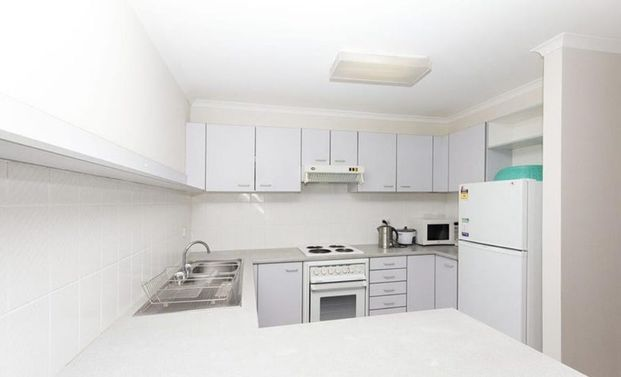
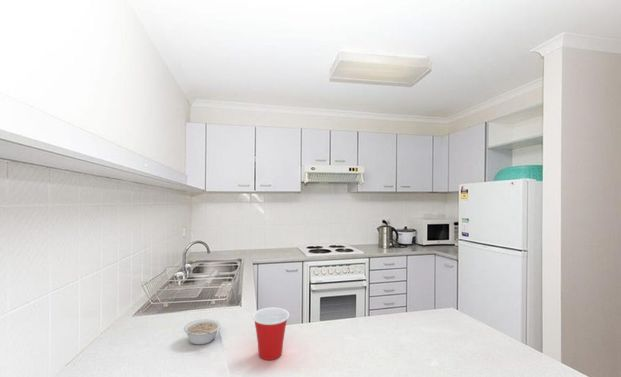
+ cup [251,307,290,361]
+ legume [183,318,222,346]
